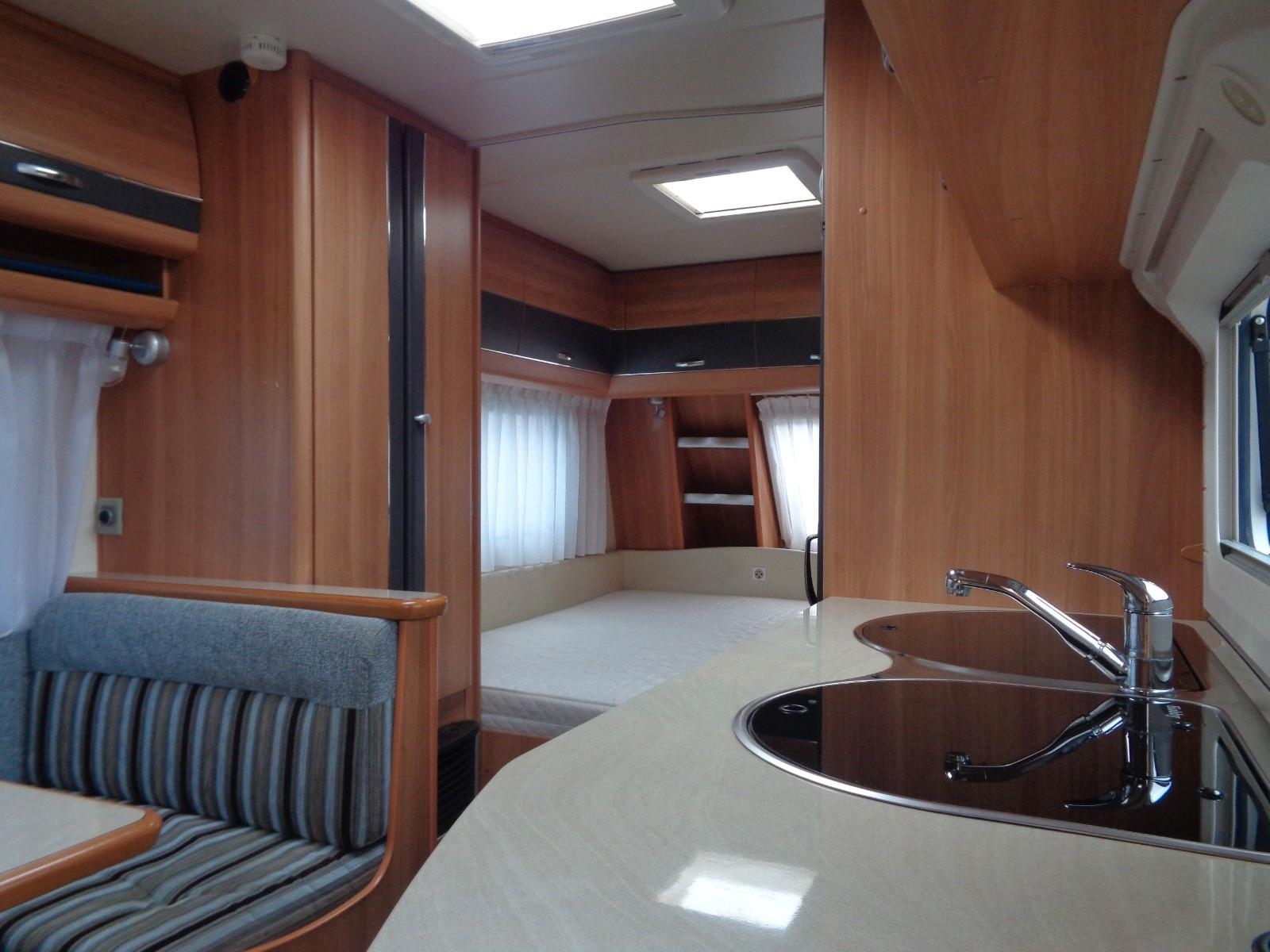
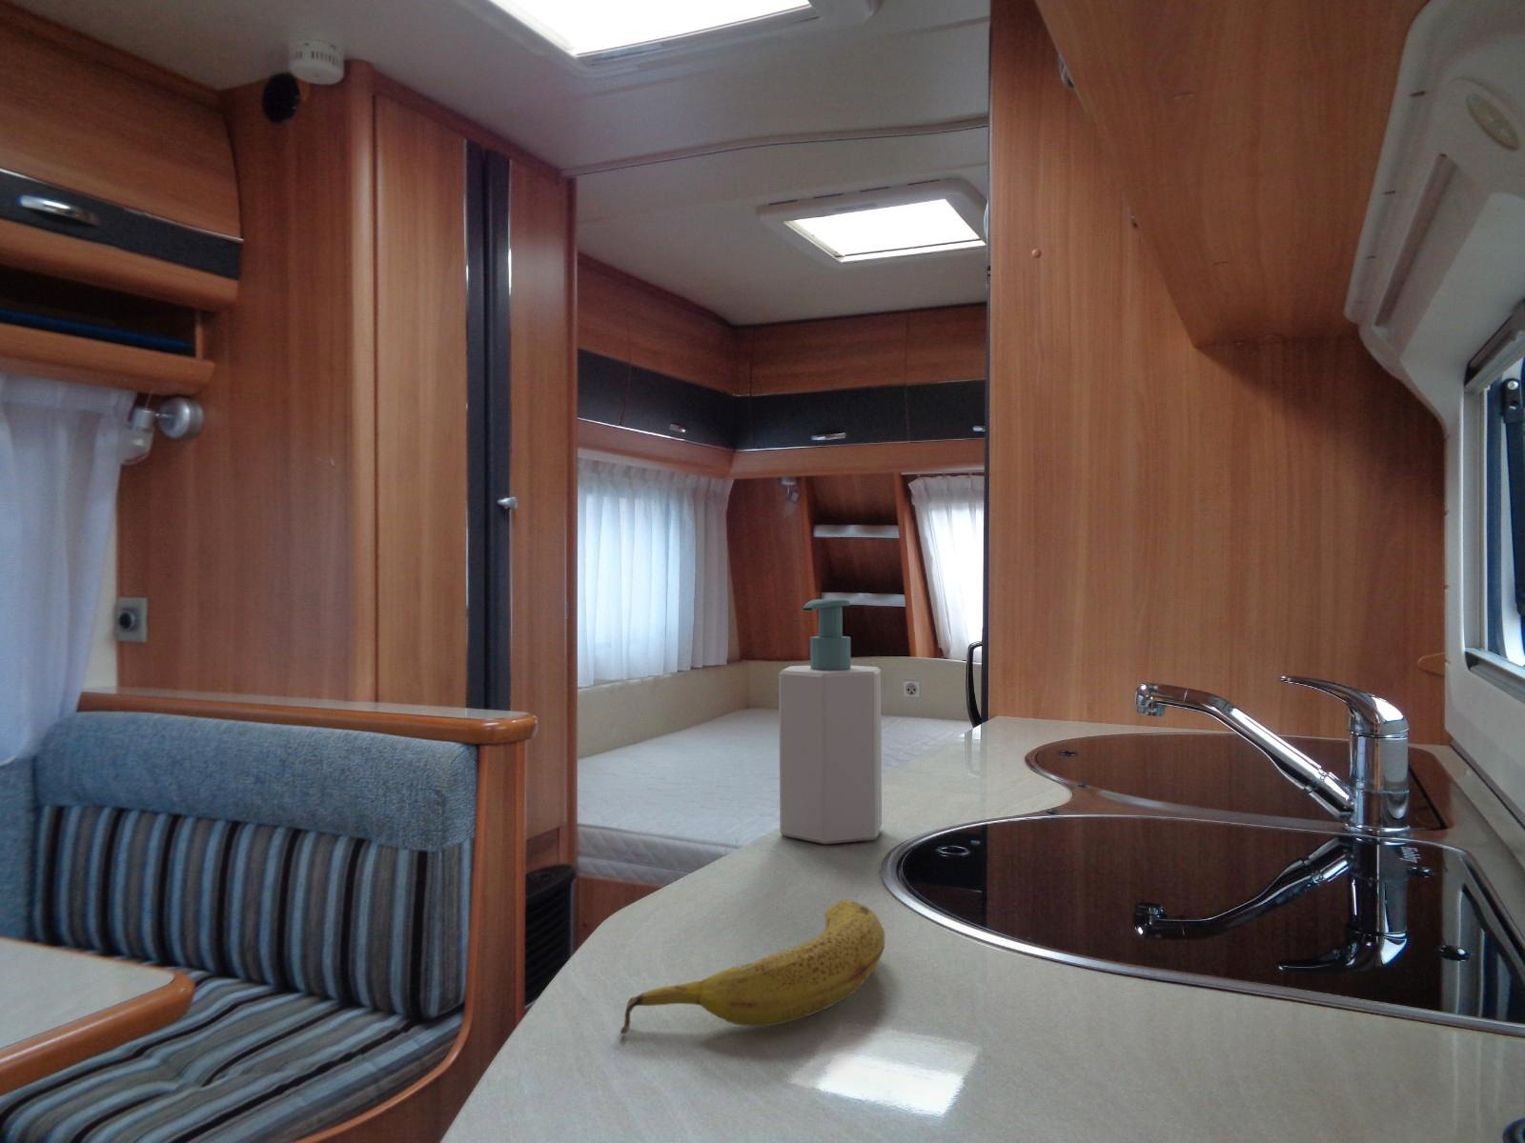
+ soap bottle [778,598,883,845]
+ fruit [620,899,885,1035]
